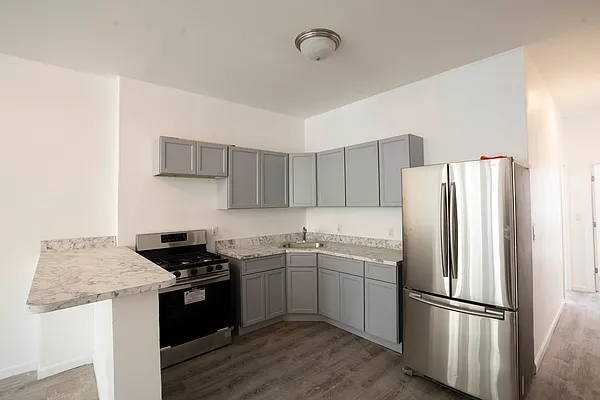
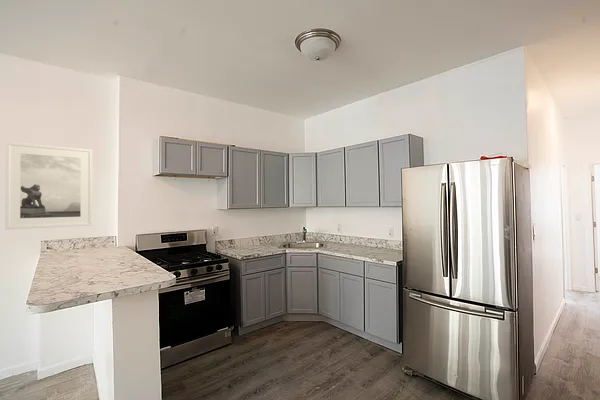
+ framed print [4,141,93,230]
